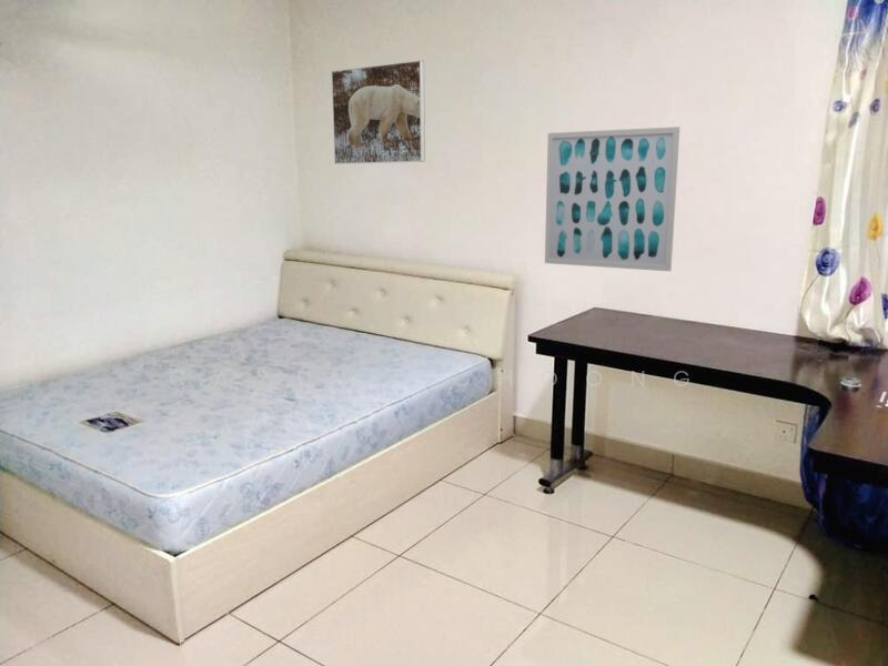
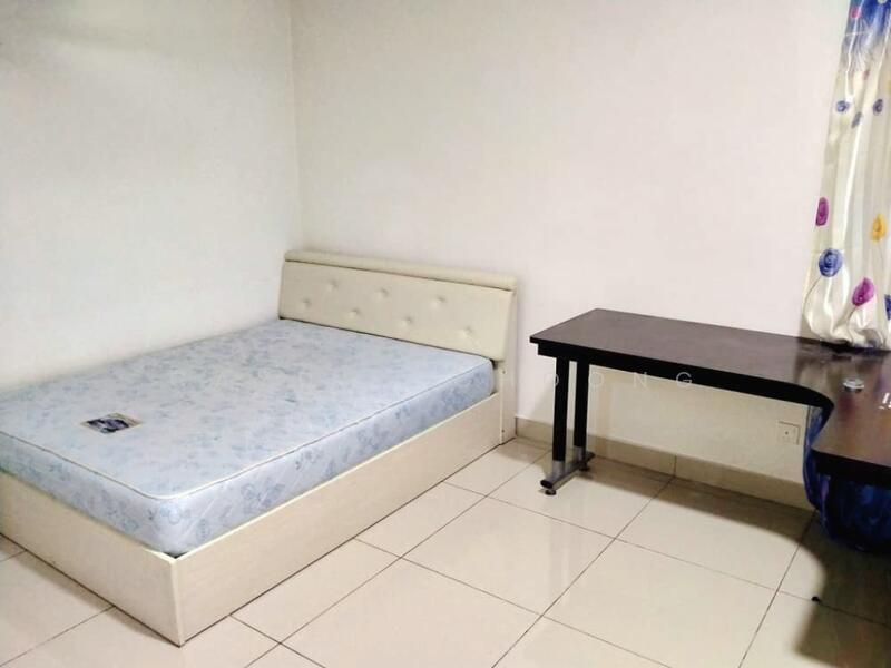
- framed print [331,59,426,165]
- wall art [544,125,682,272]
